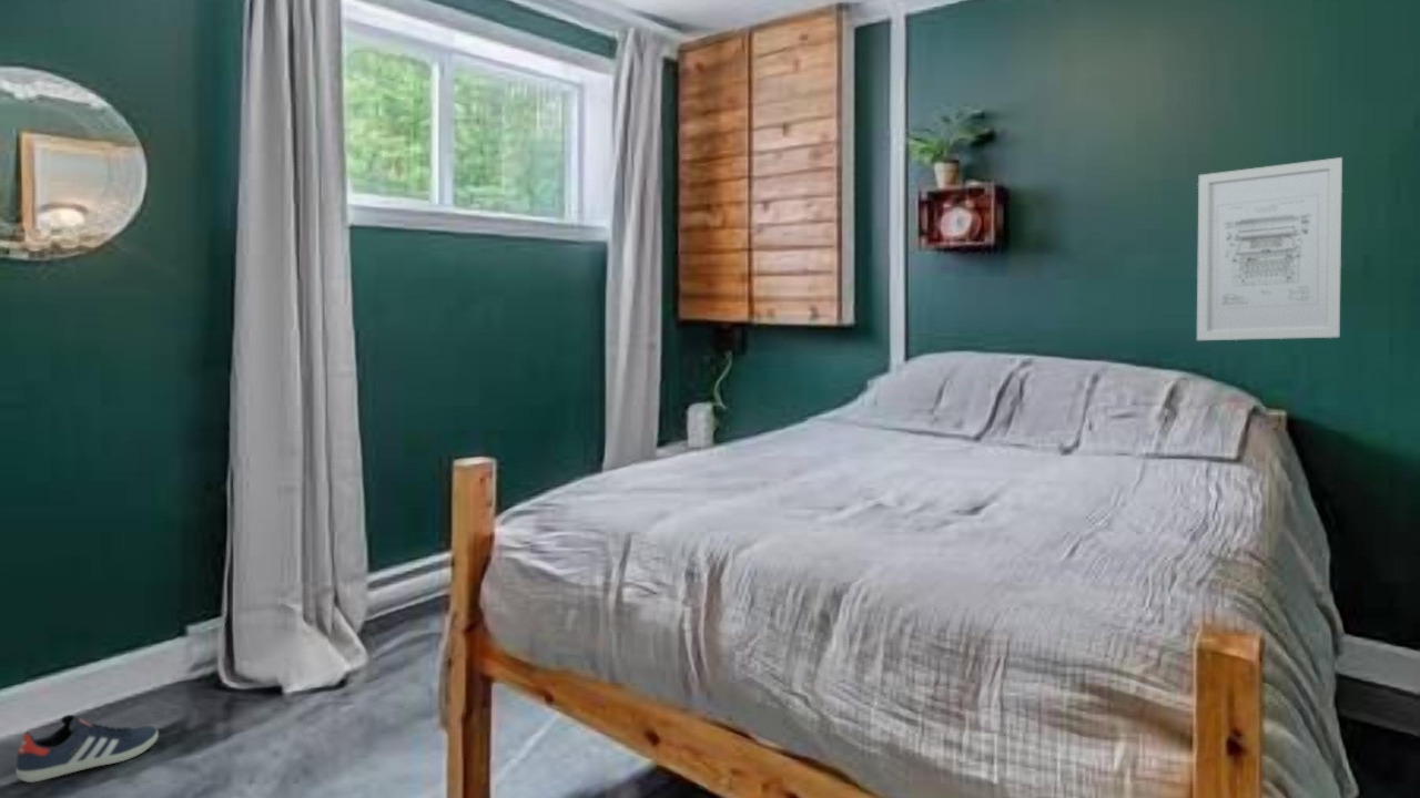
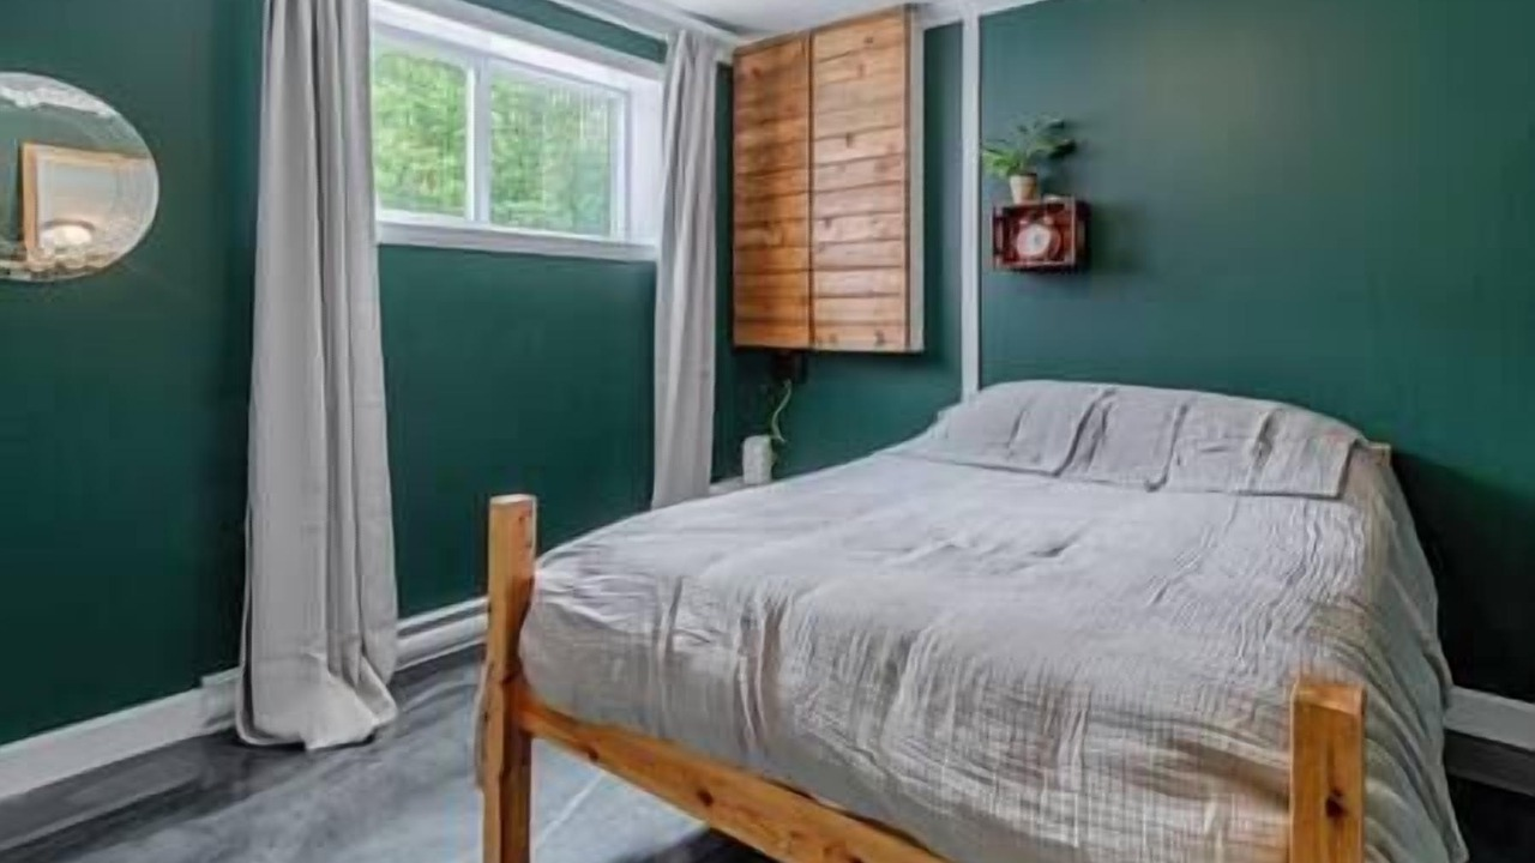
- wall art [1196,156,1343,341]
- sneaker [14,714,160,784]
